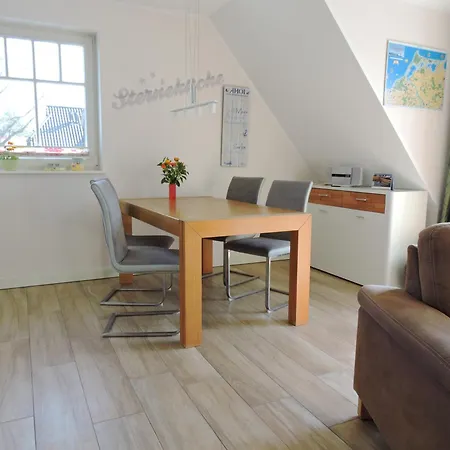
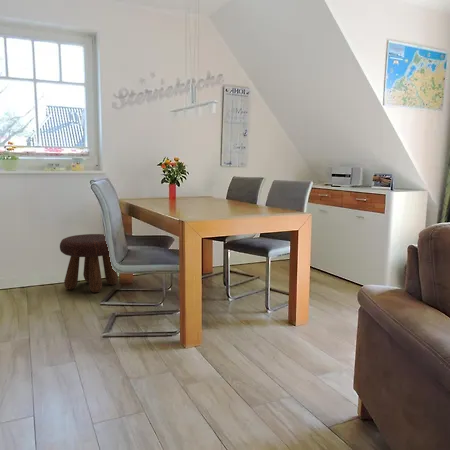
+ footstool [59,233,119,293]
